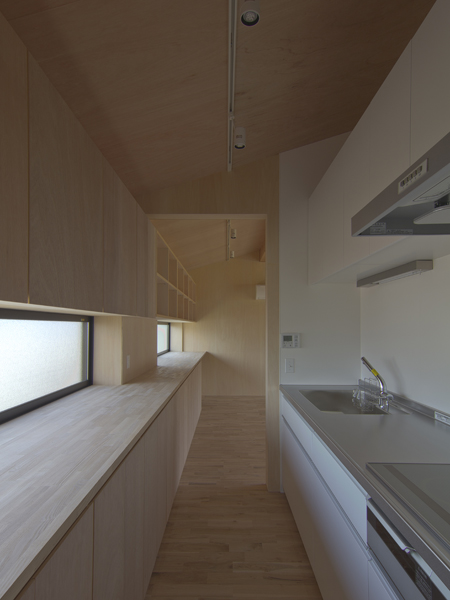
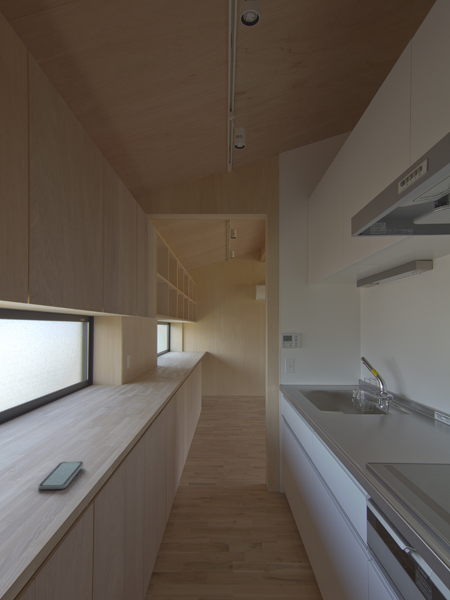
+ smartphone [38,460,85,490]
